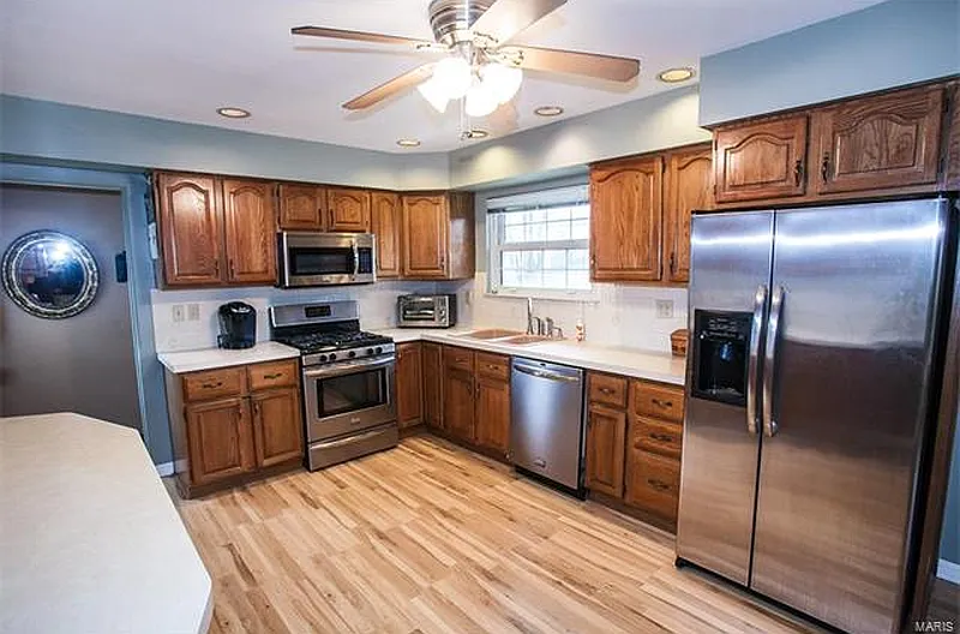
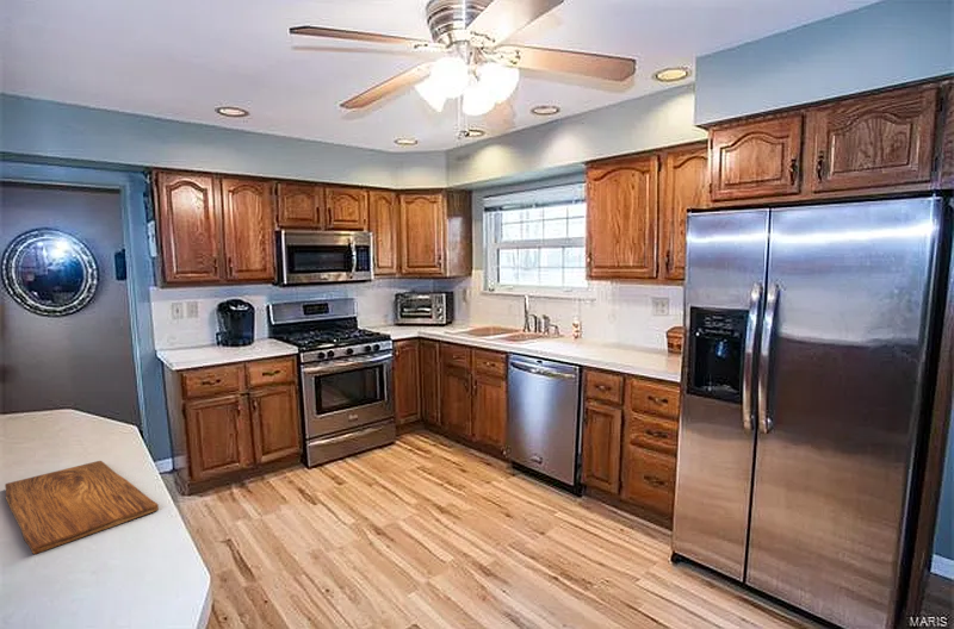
+ cutting board [4,460,160,555]
